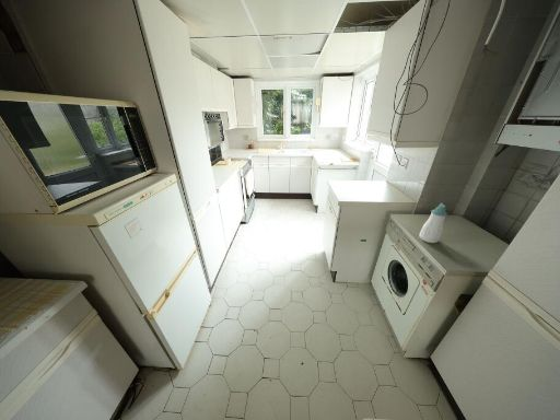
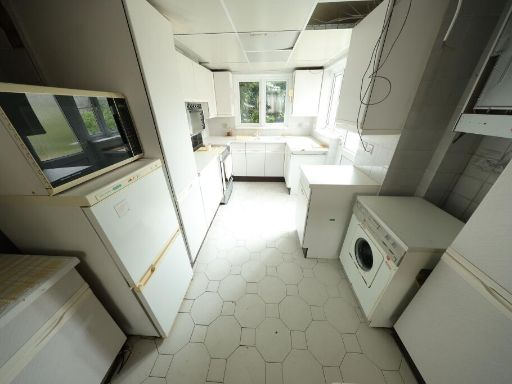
- soap bottle [418,202,448,244]
